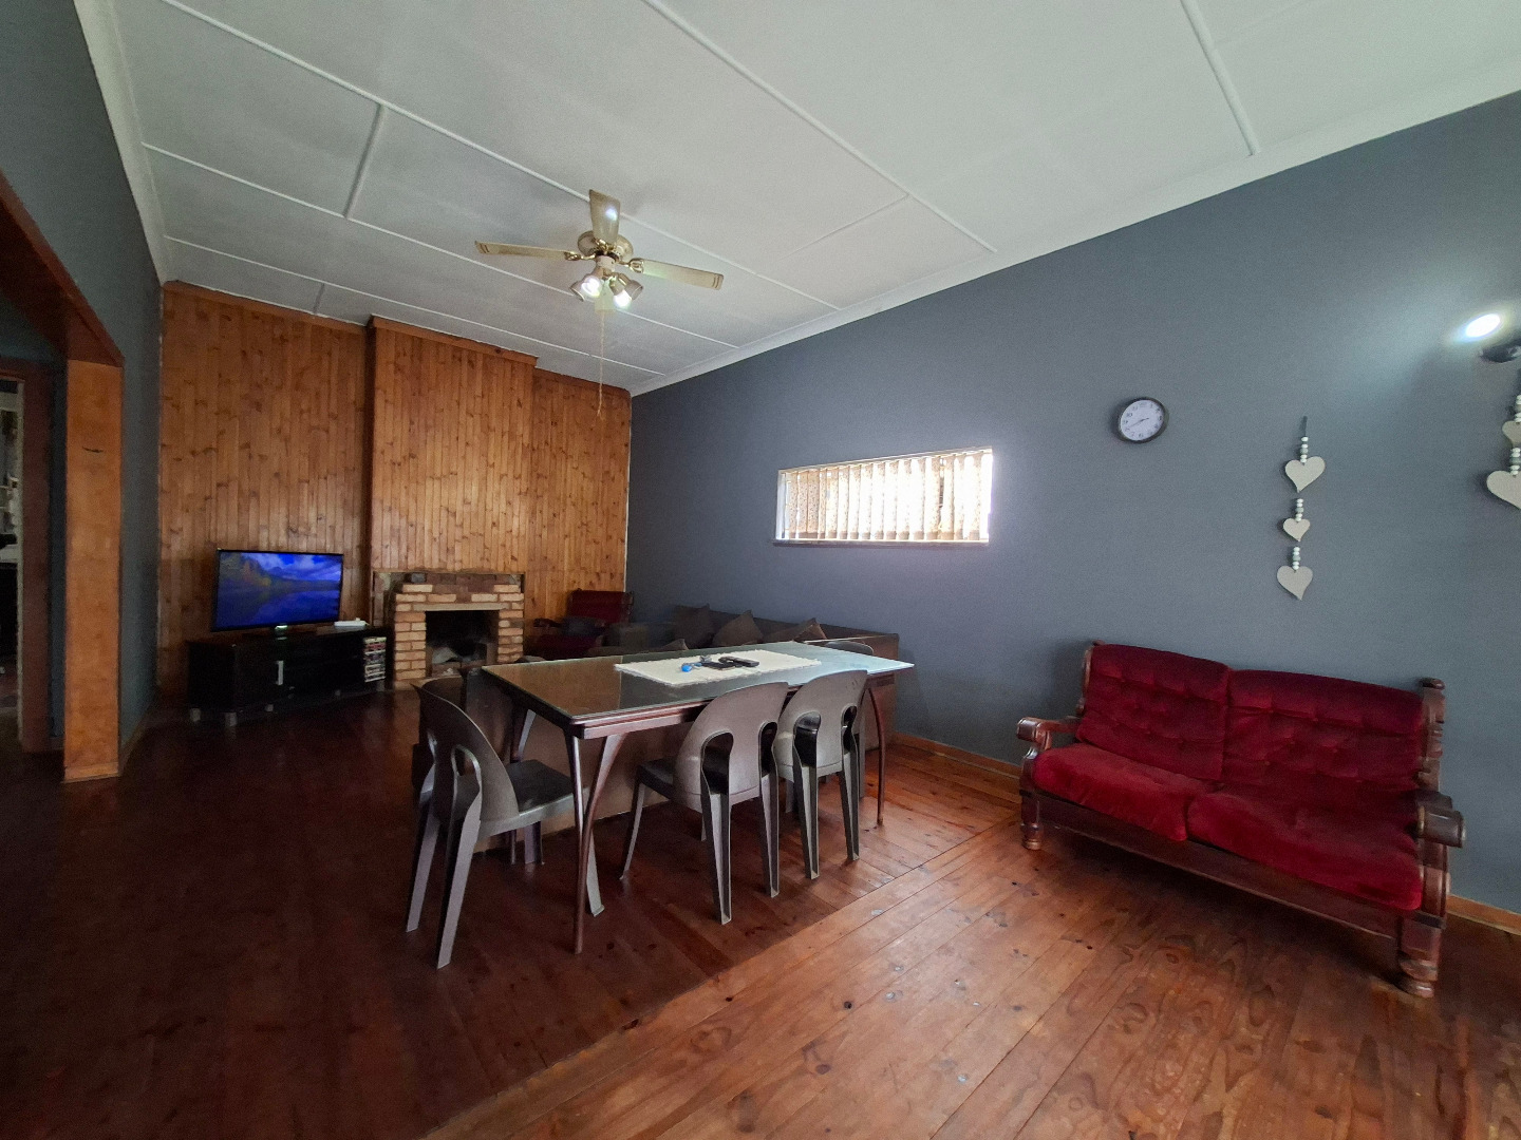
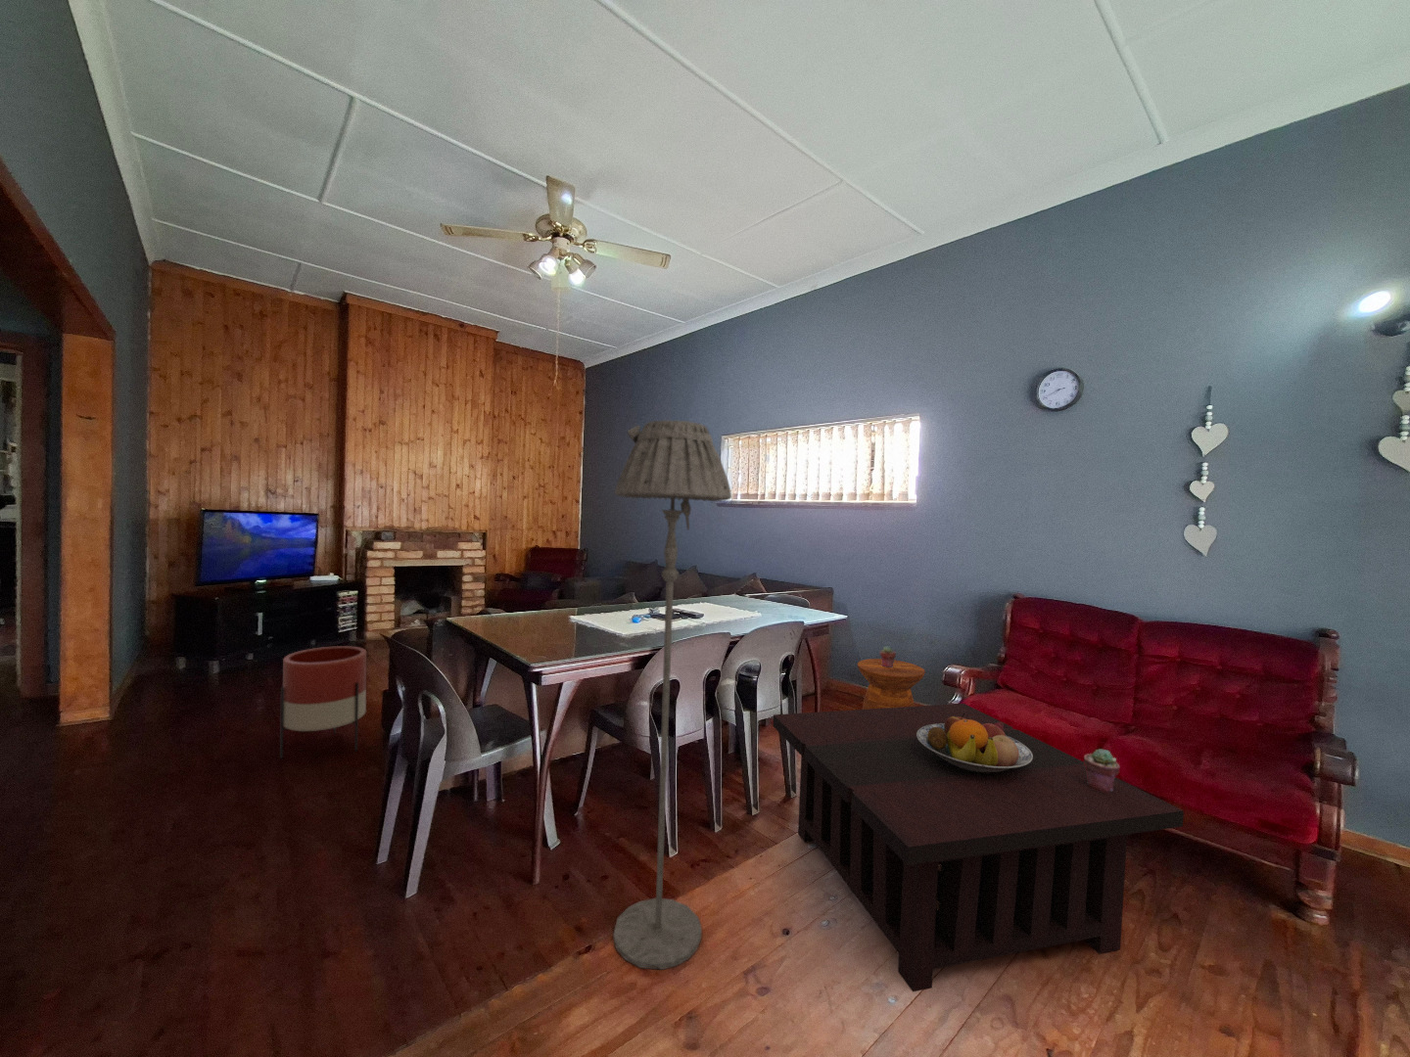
+ potted succulent [879,645,897,667]
+ fruit bowl [917,713,1033,773]
+ coffee table [772,703,1185,993]
+ floor lamp [612,419,733,970]
+ planter [279,645,367,759]
+ potted succulent [1082,747,1121,792]
+ side table [857,657,926,709]
